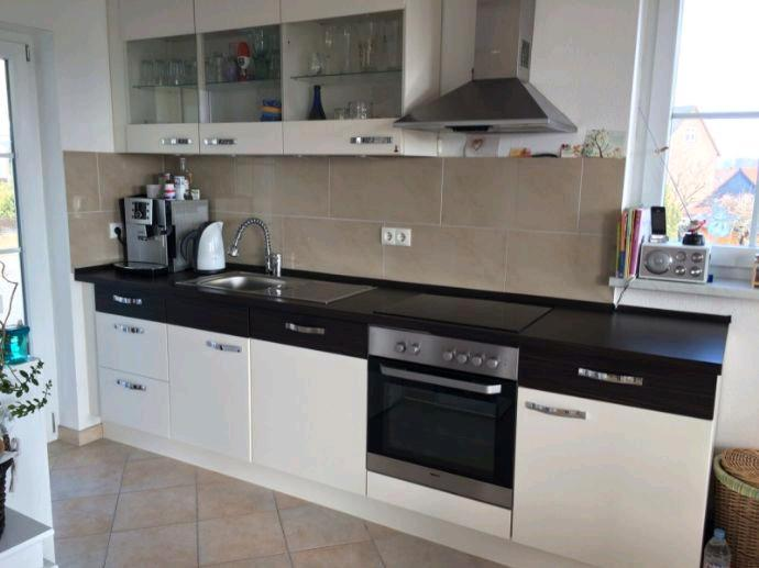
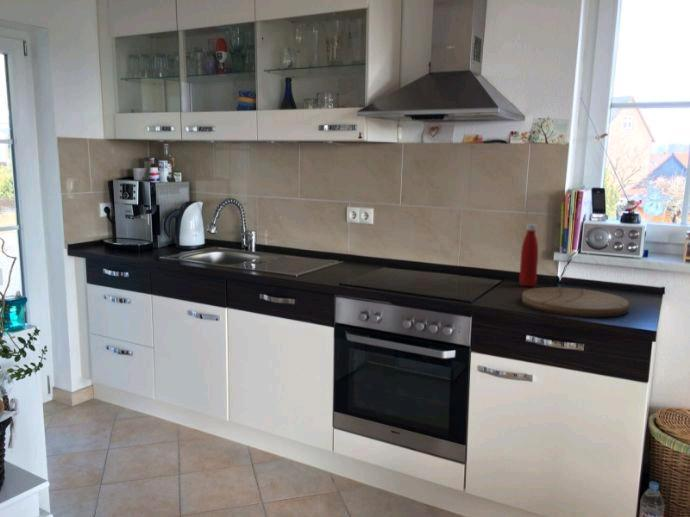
+ bottle [518,223,539,288]
+ cutting board [521,286,630,318]
